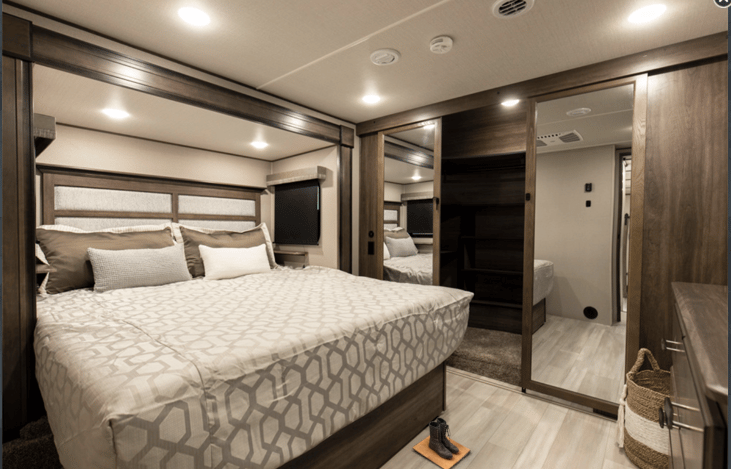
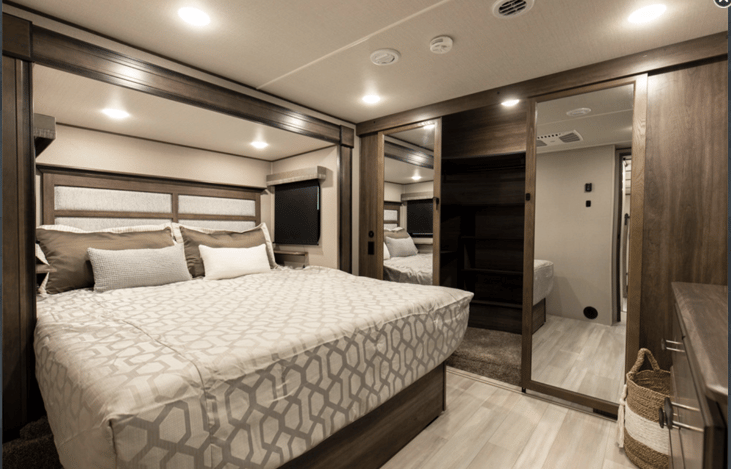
- boots [412,417,472,469]
